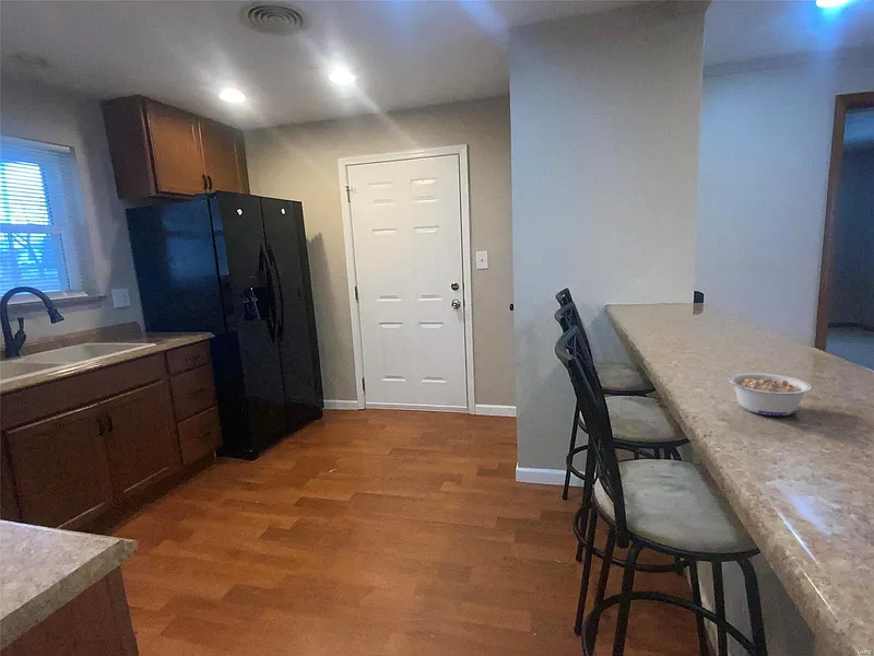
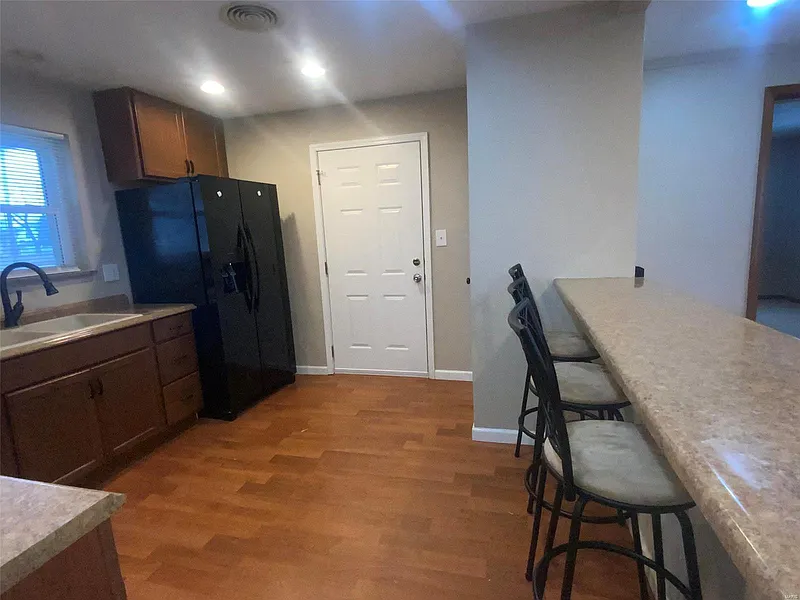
- legume [728,372,813,417]
